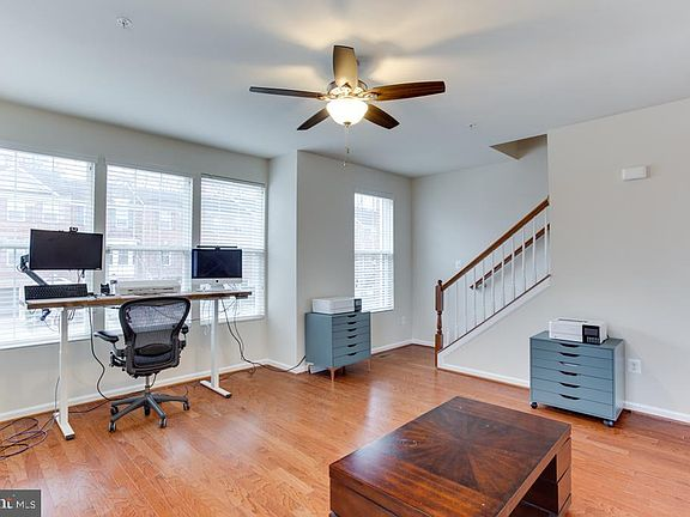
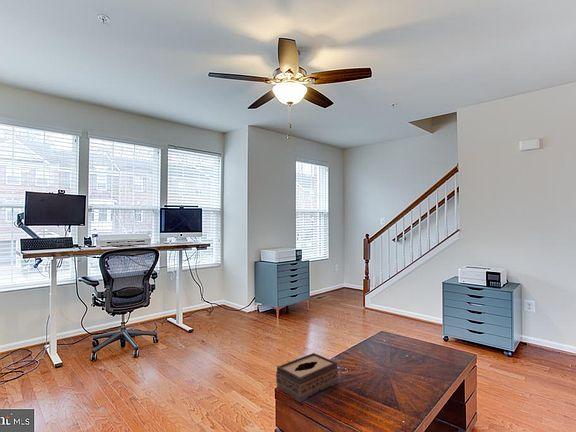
+ tissue box [275,352,339,403]
